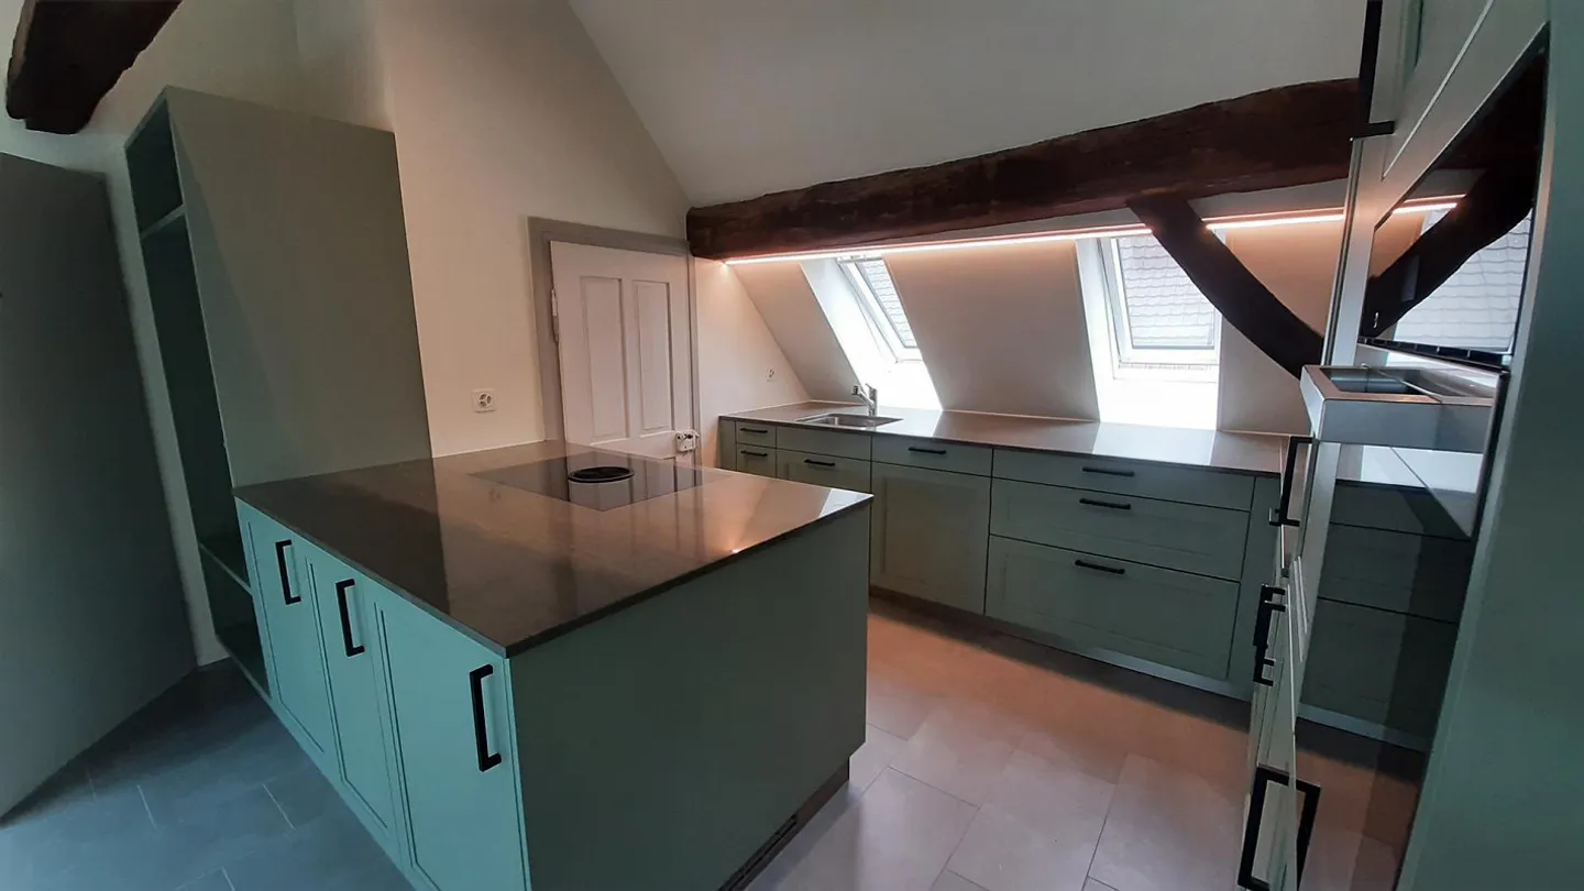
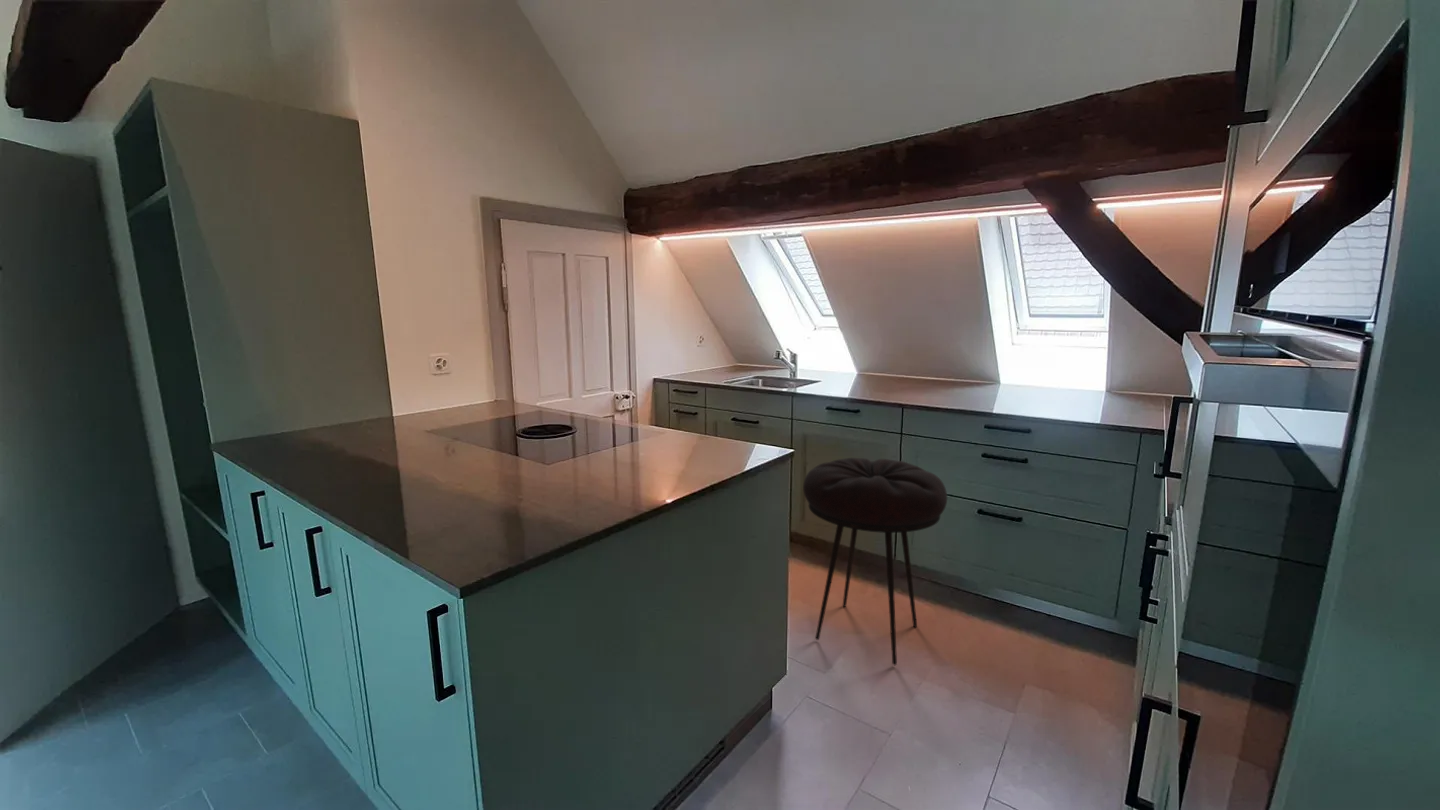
+ stool [802,457,948,666]
